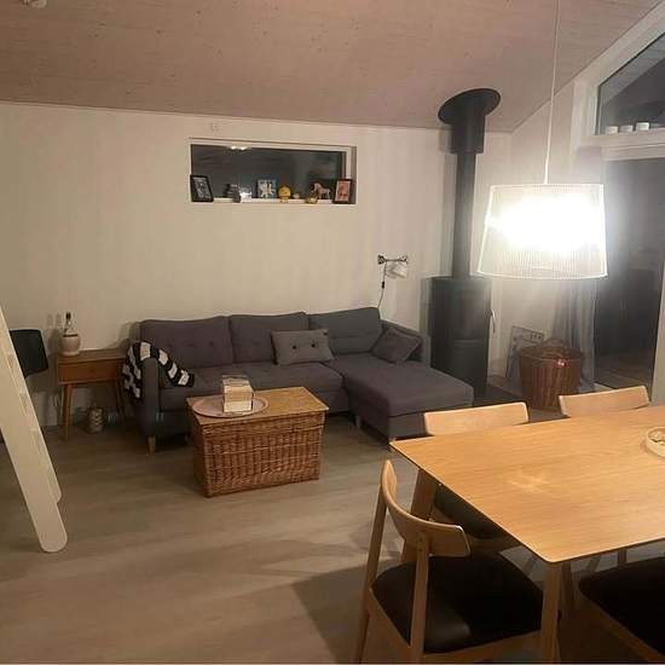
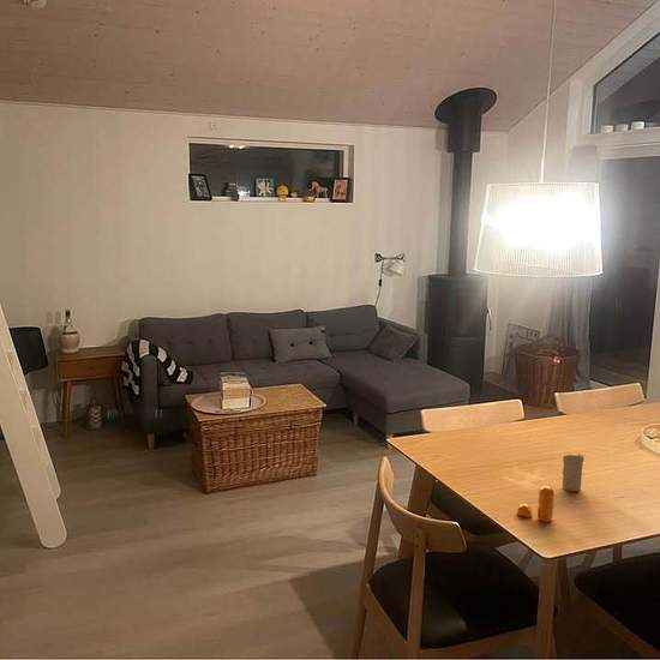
+ pepper shaker [516,485,556,523]
+ candle [562,452,584,492]
